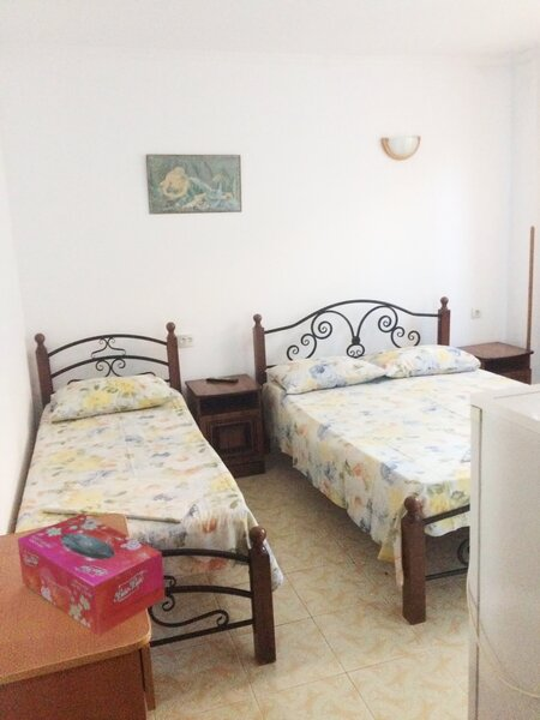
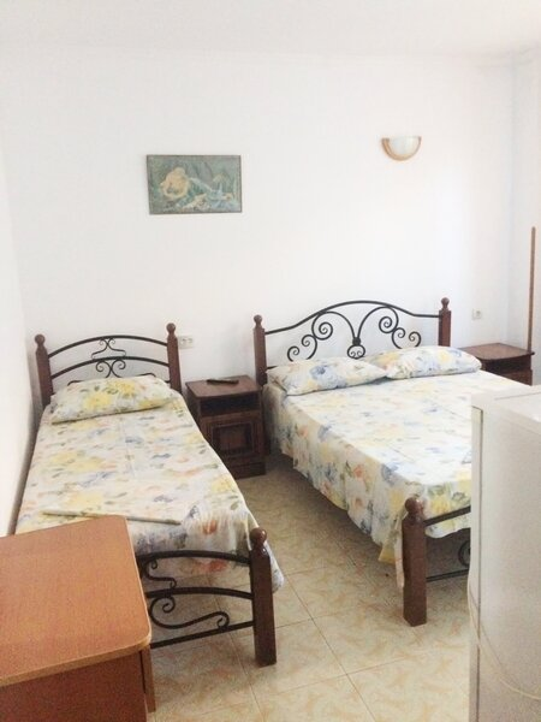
- tissue box [17,512,167,637]
